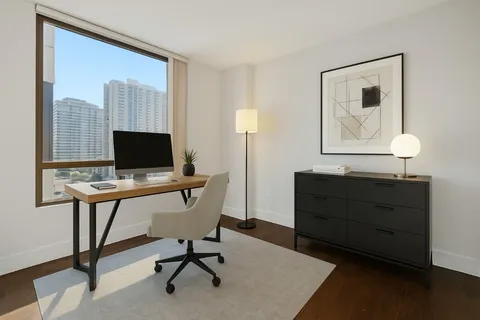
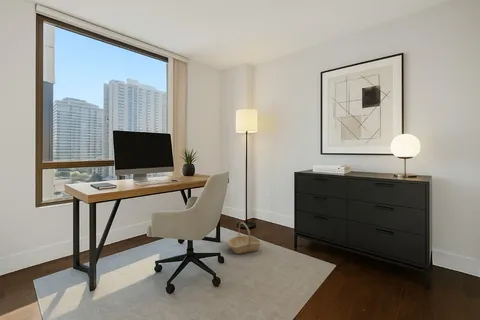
+ basket [226,221,262,255]
